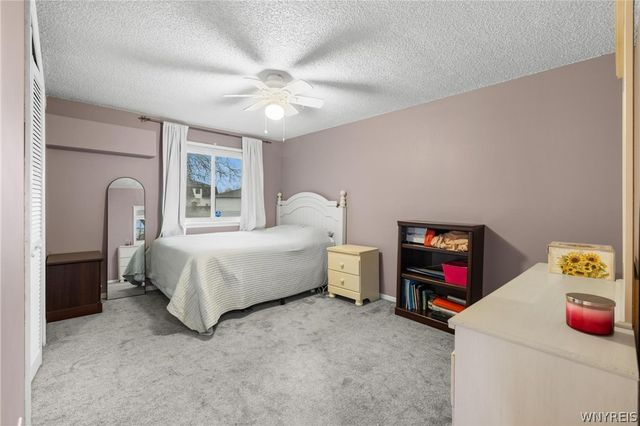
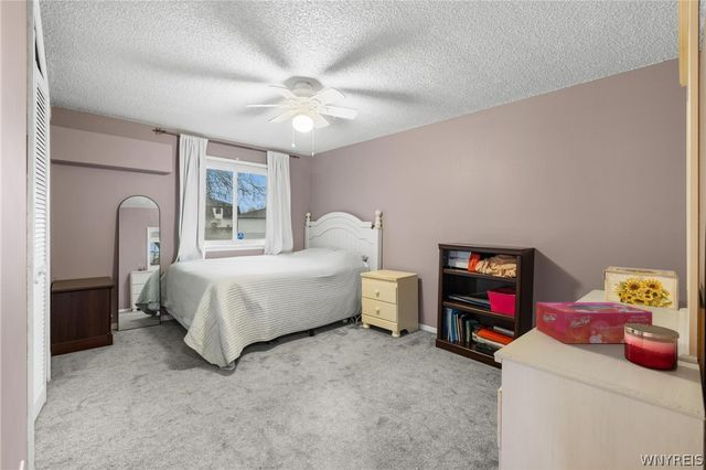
+ tissue box [535,301,653,344]
